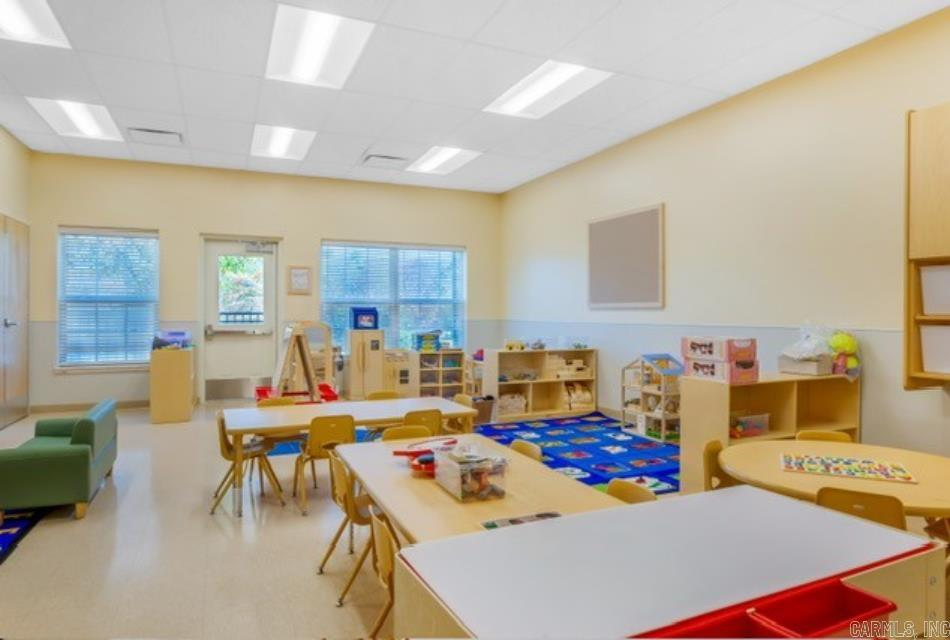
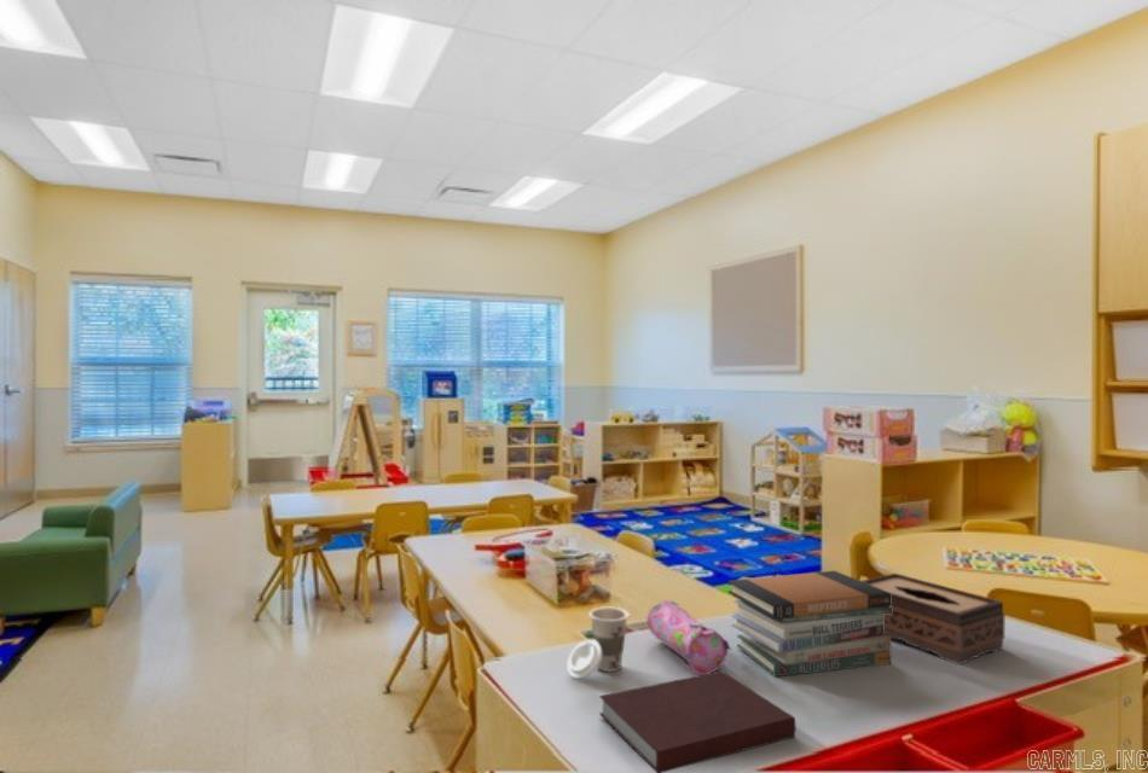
+ notebook [598,670,798,773]
+ tissue box [860,573,1007,666]
+ cup [566,606,630,680]
+ book stack [727,570,892,678]
+ pencil case [645,599,732,675]
